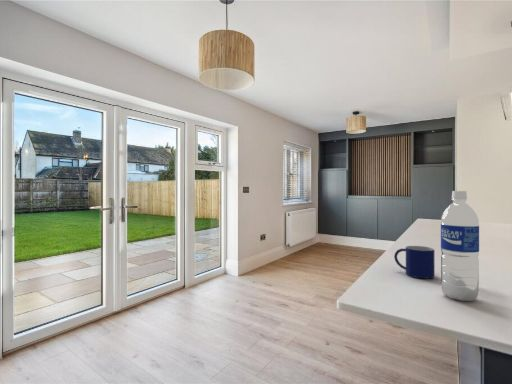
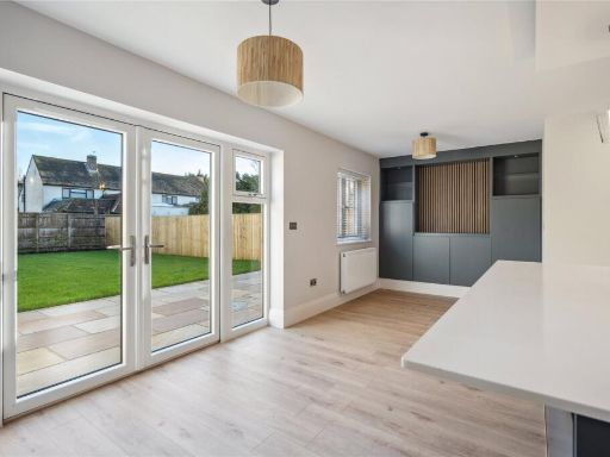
- water bottle [440,190,480,302]
- mug [393,245,436,280]
